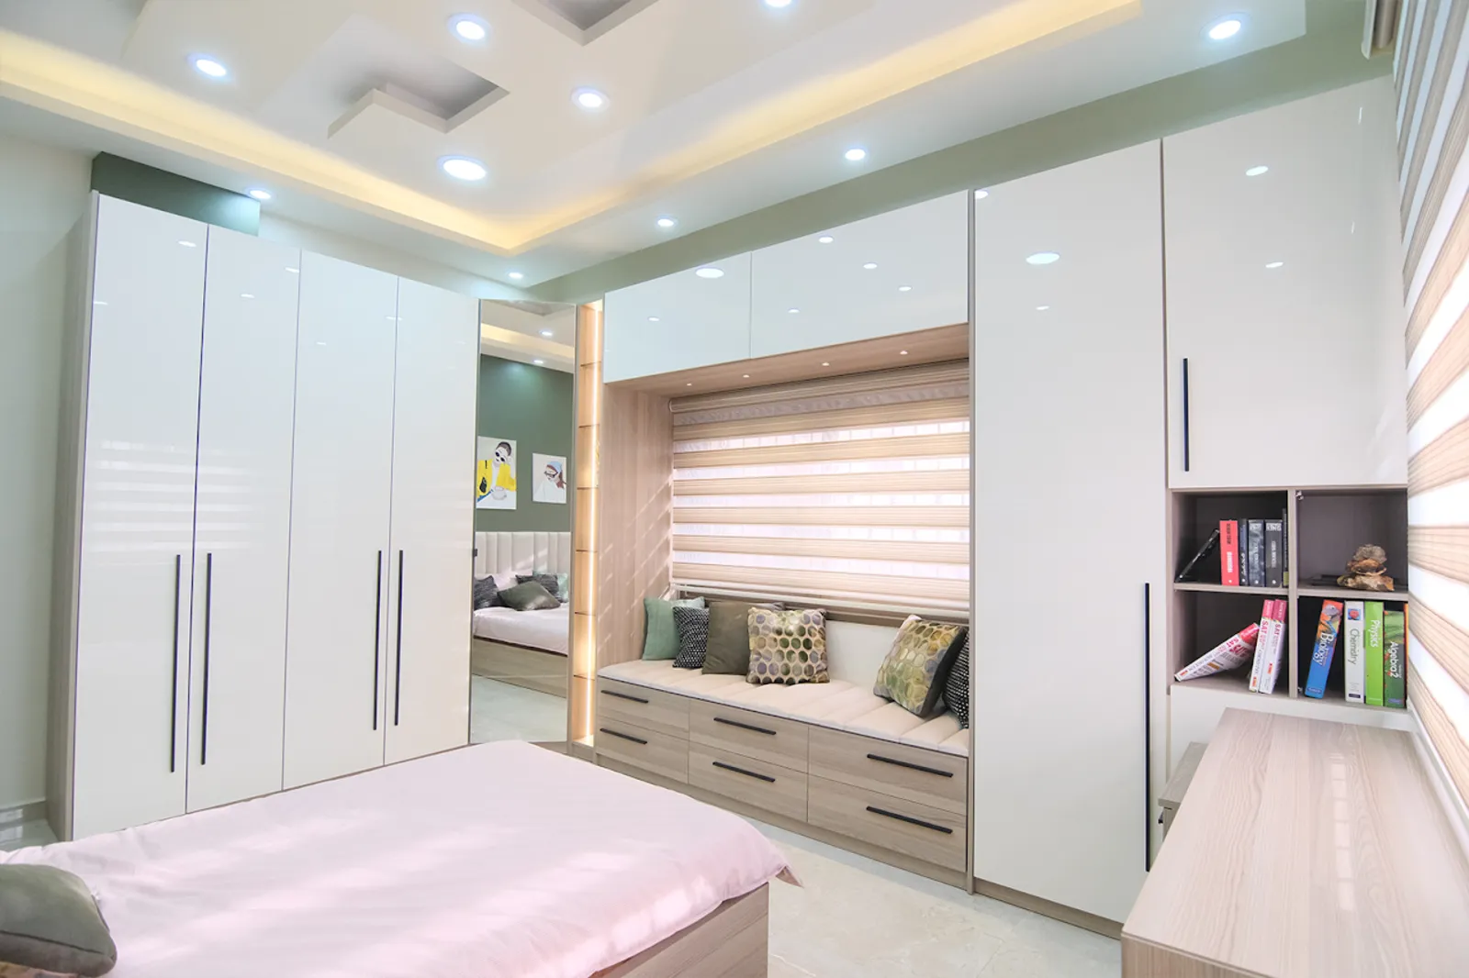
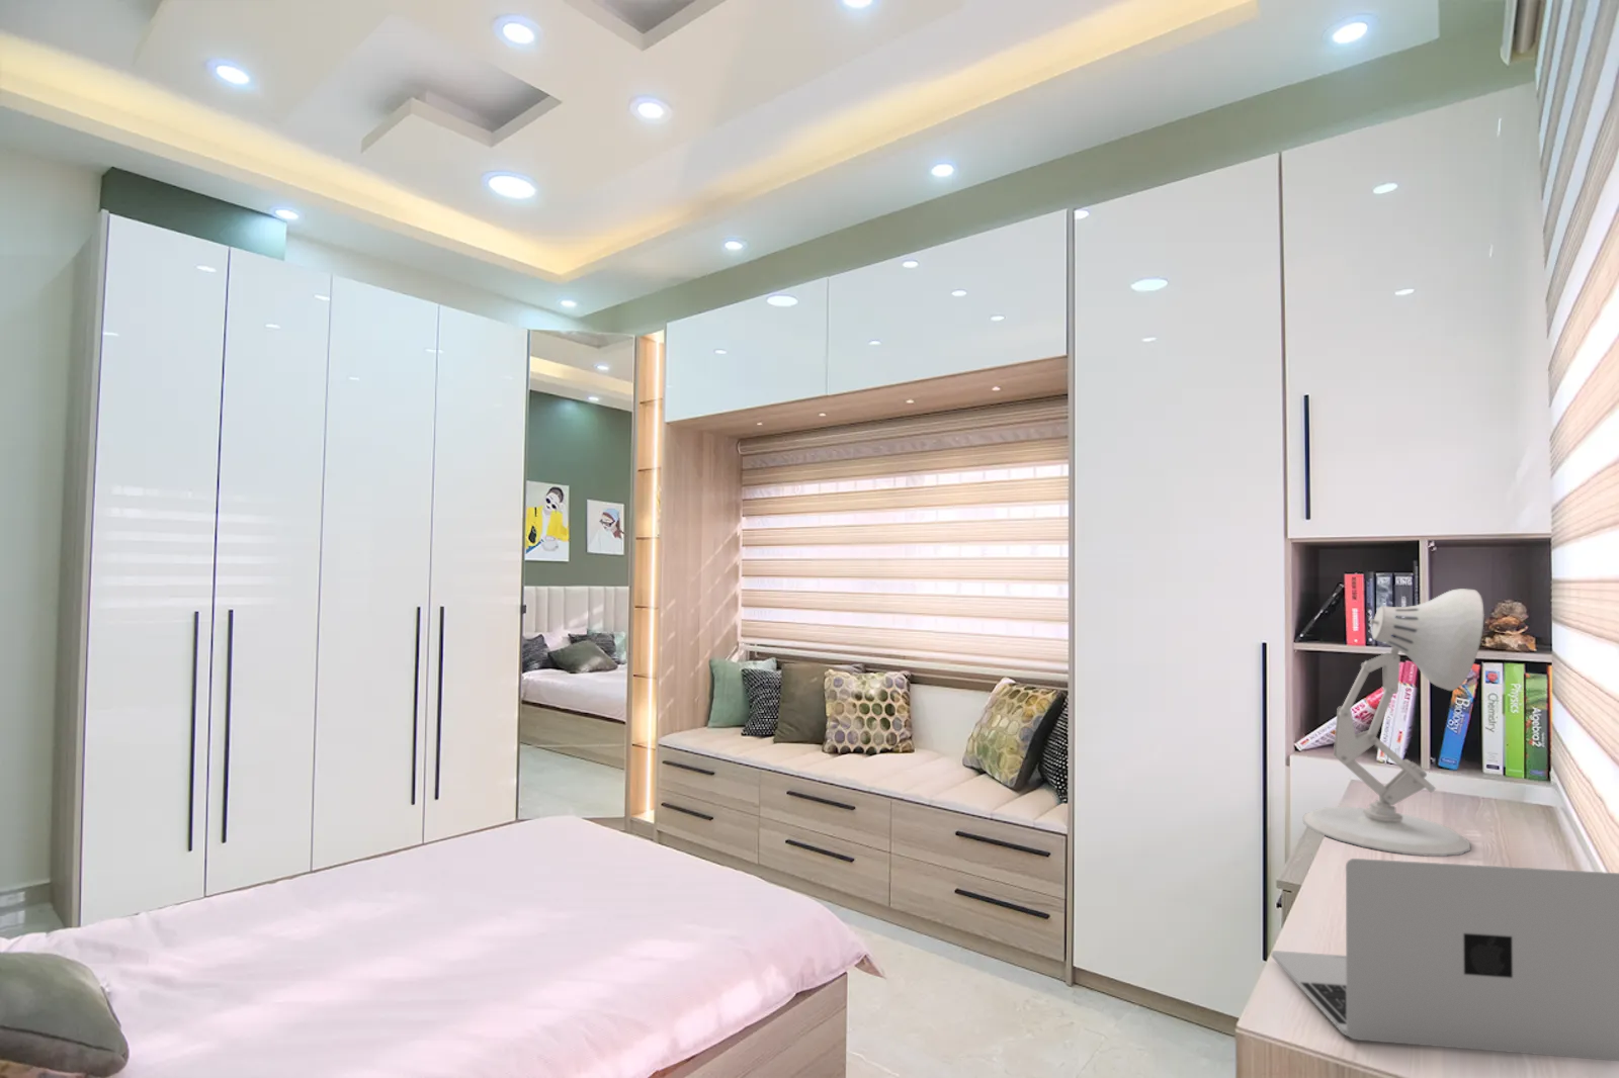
+ laptop [1271,858,1619,1062]
+ desk lamp [1301,587,1485,858]
